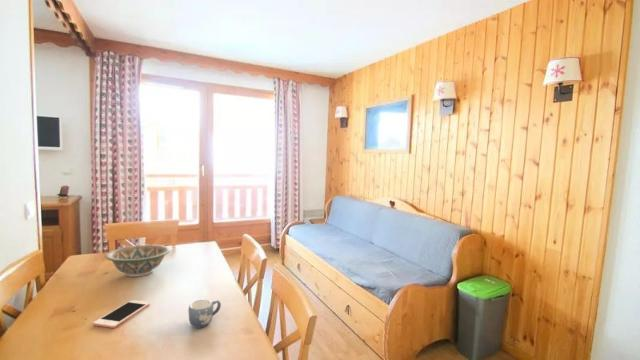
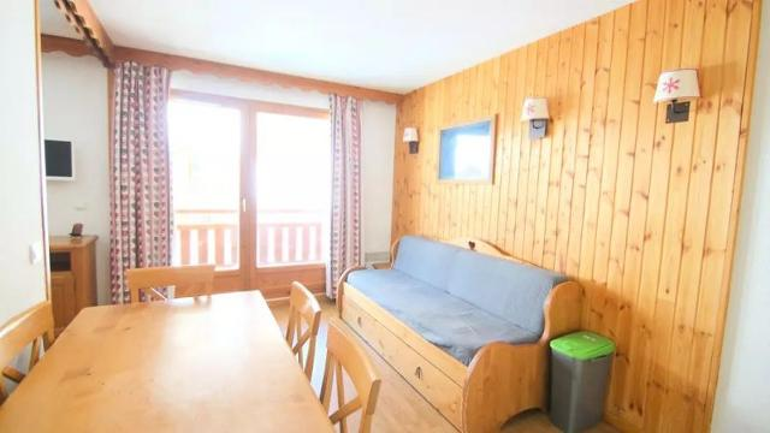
- decorative bowl [104,244,171,278]
- mug [187,299,222,329]
- cell phone [92,299,151,329]
